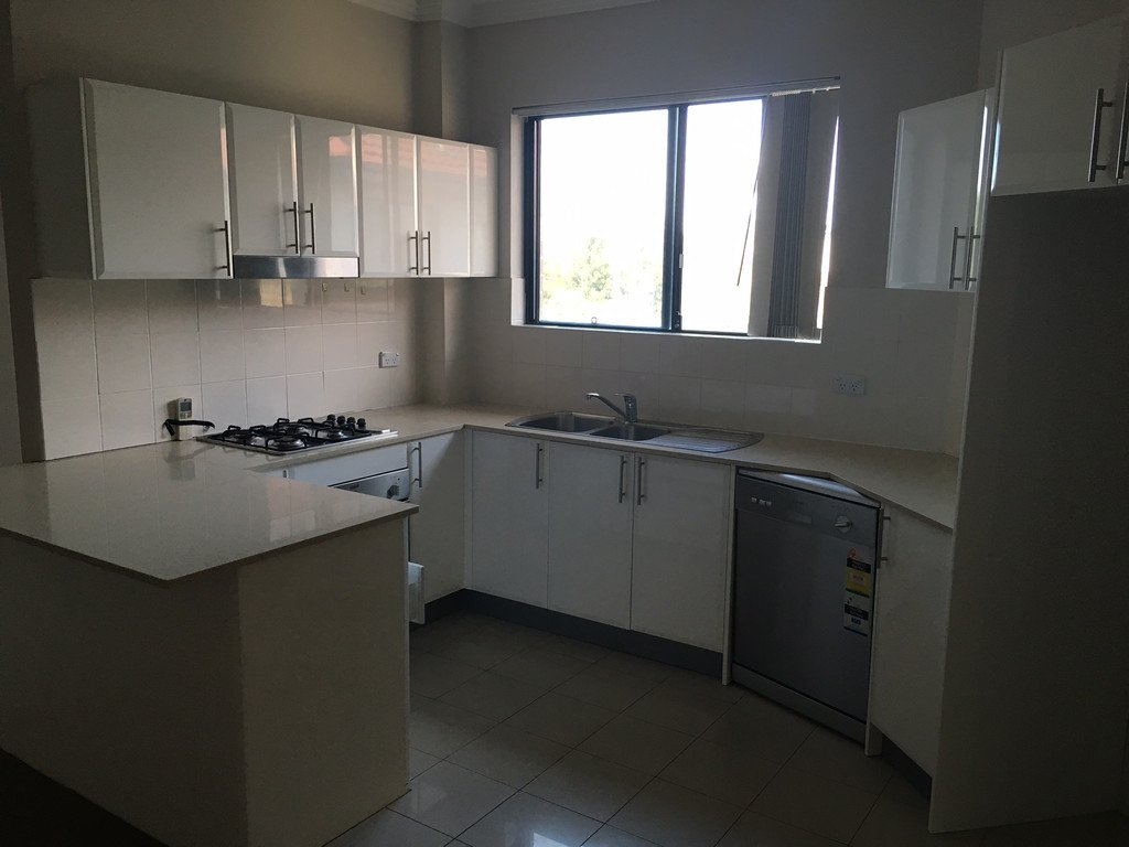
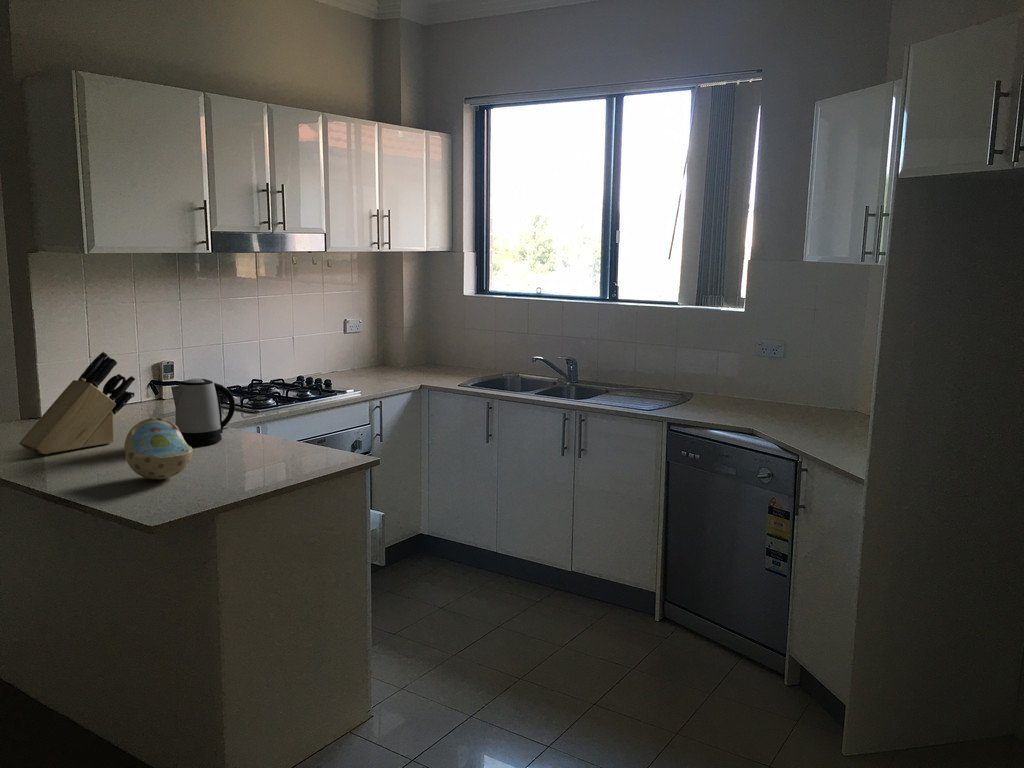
+ bowl [123,417,194,480]
+ knife block [18,351,136,455]
+ kettle [170,378,236,446]
